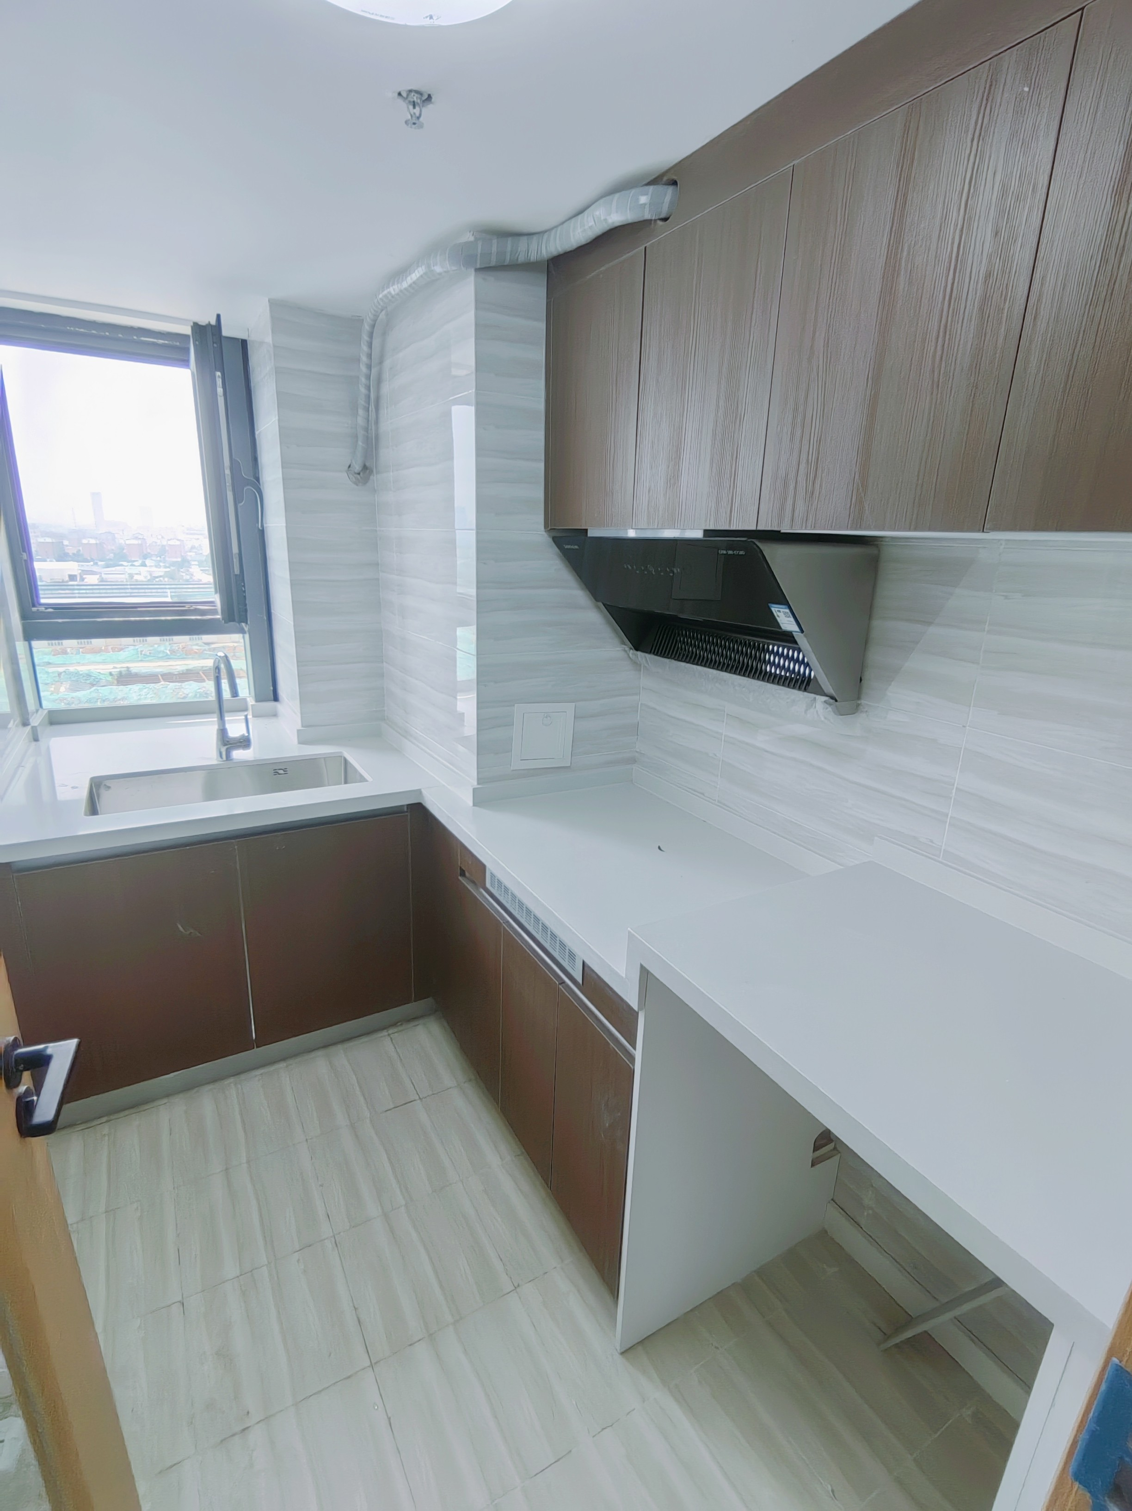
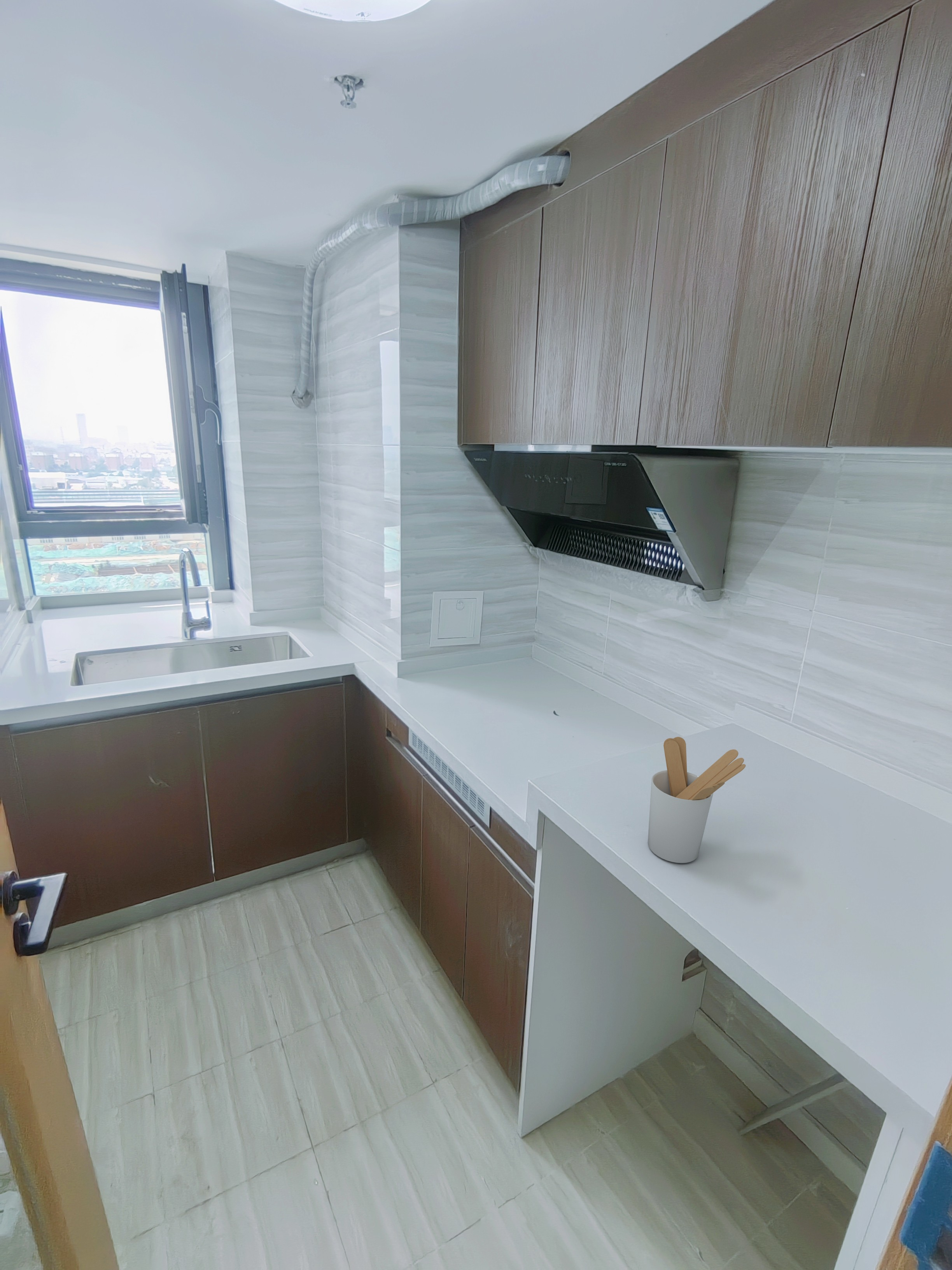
+ utensil holder [647,737,746,863]
